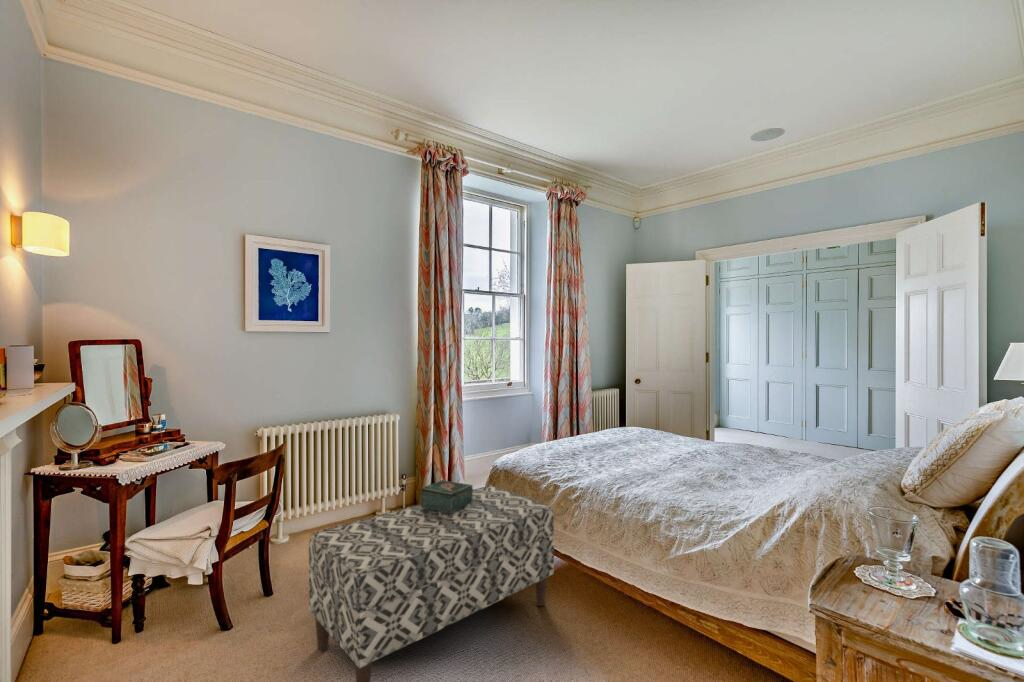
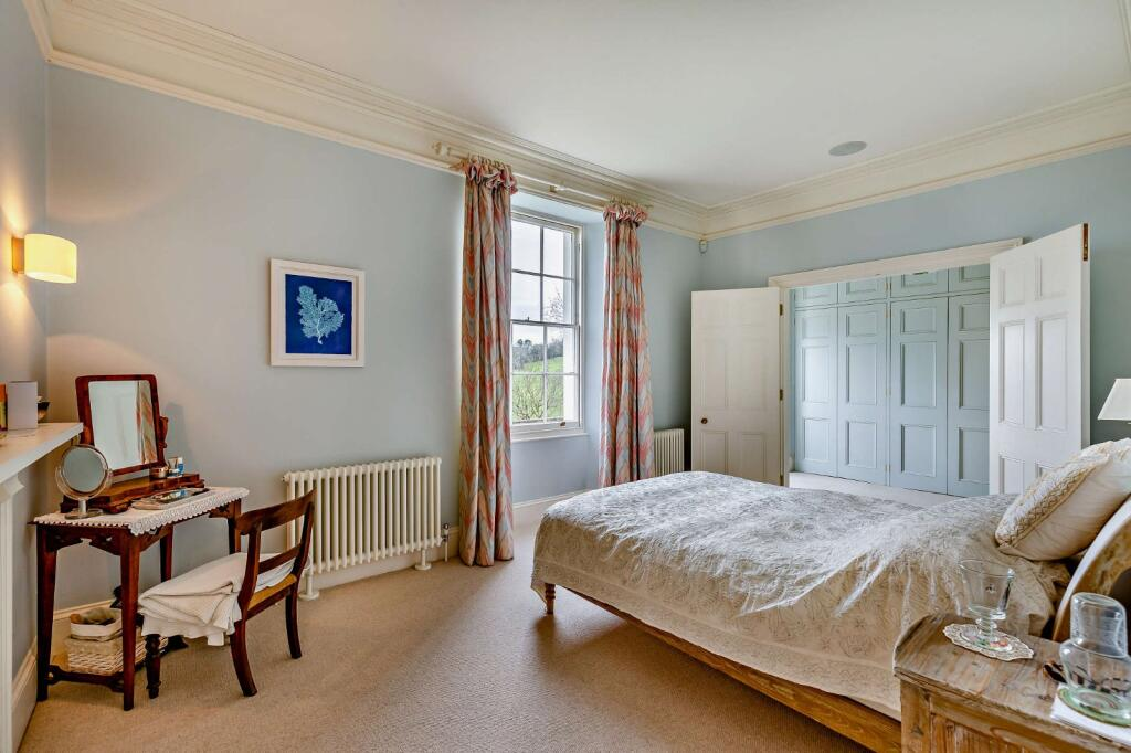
- decorative box [419,479,474,512]
- bench [308,485,555,682]
